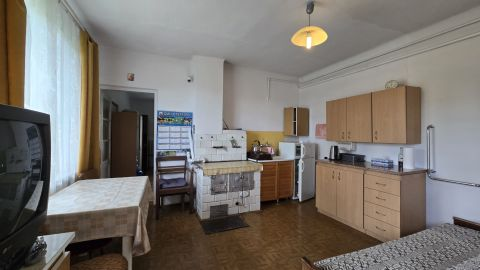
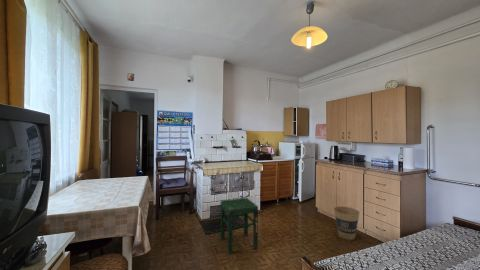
+ stool [220,197,259,255]
+ trash can [333,206,361,241]
